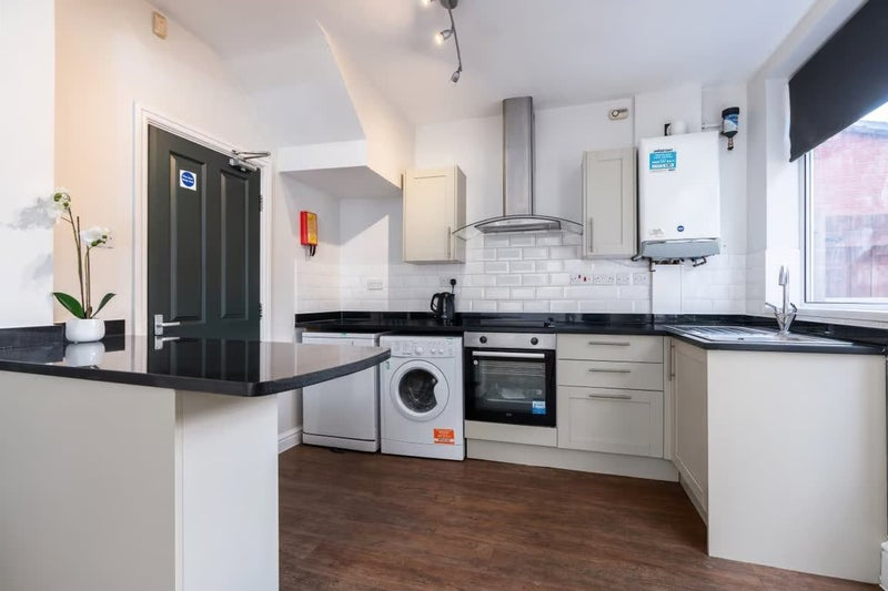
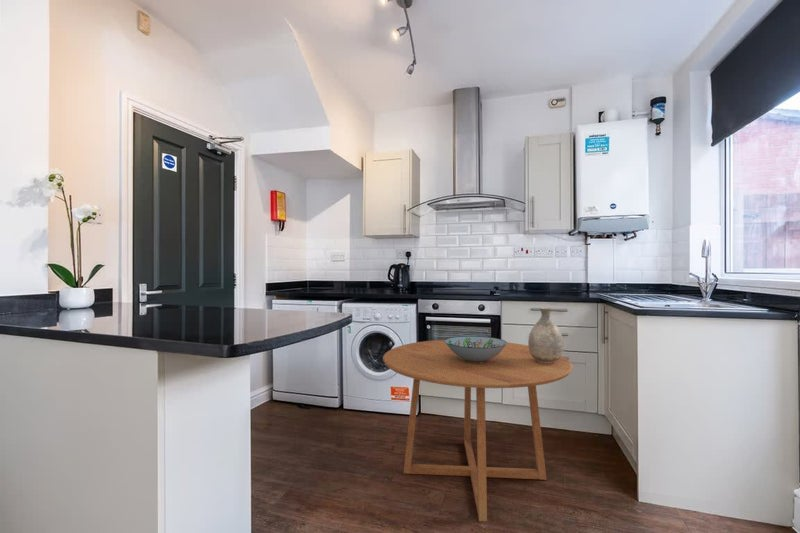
+ decorative bowl [444,335,508,362]
+ vase [527,306,565,363]
+ dining table [382,339,574,523]
